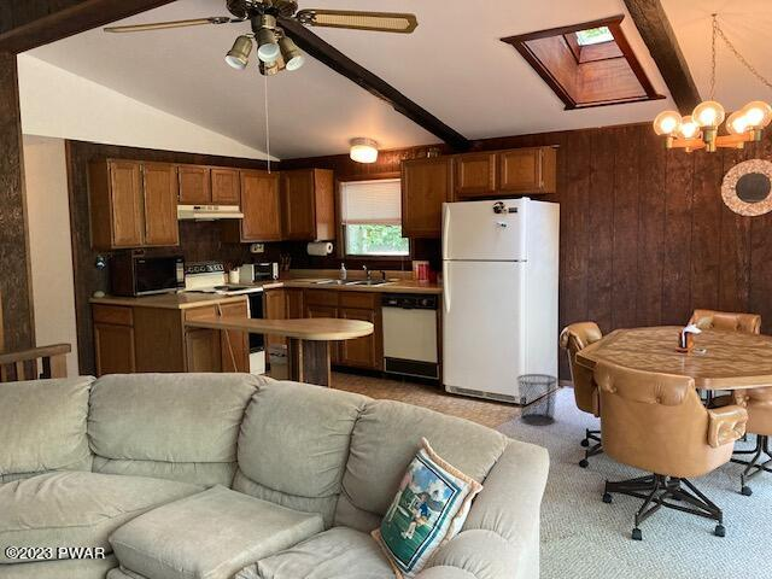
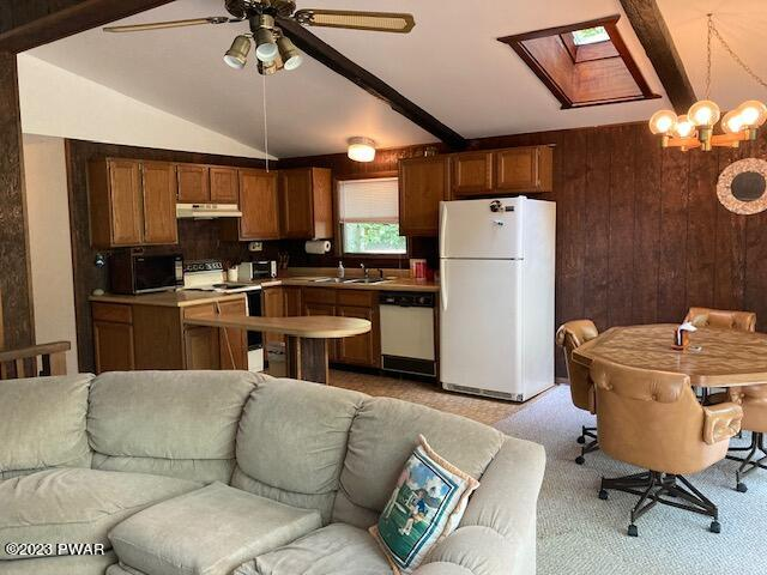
- waste bin [516,373,558,426]
